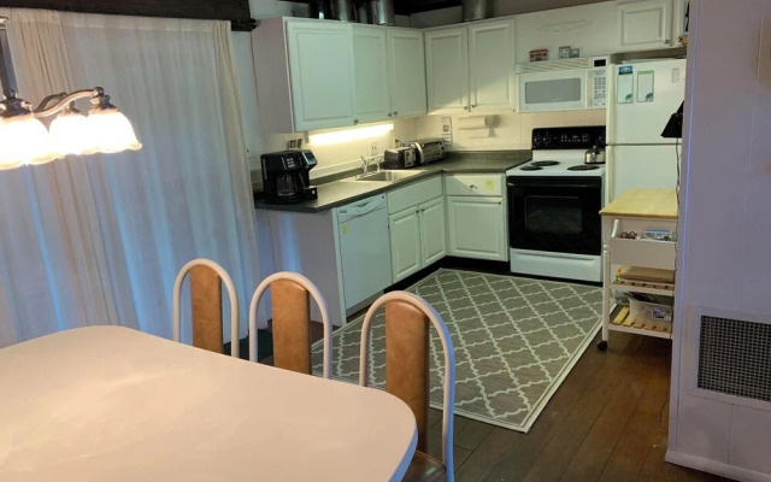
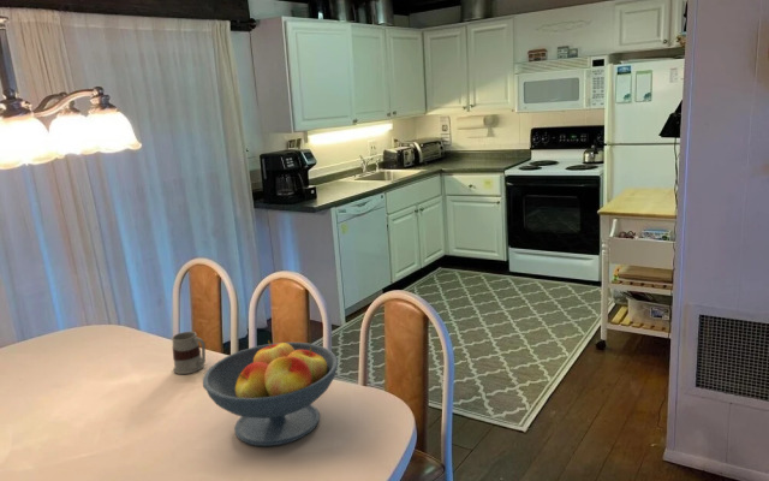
+ fruit bowl [202,339,339,447]
+ mug [171,331,207,375]
